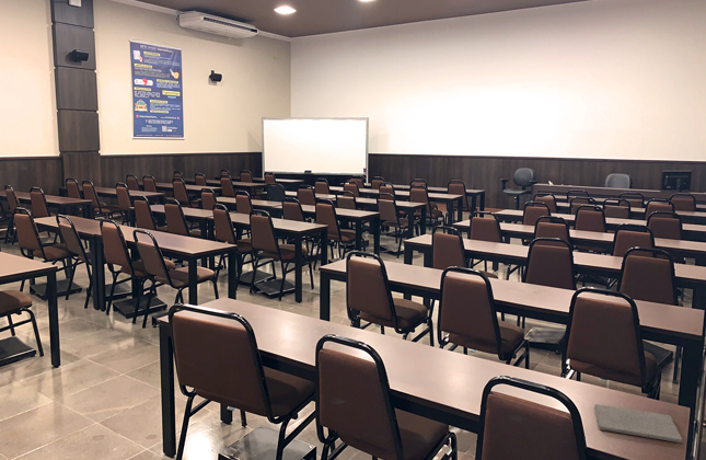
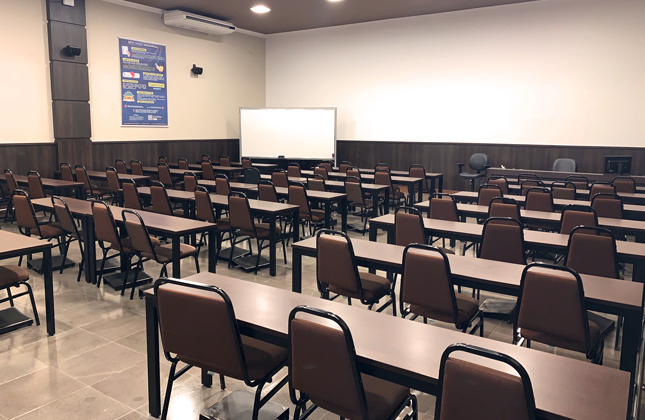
- notepad [593,403,683,445]
